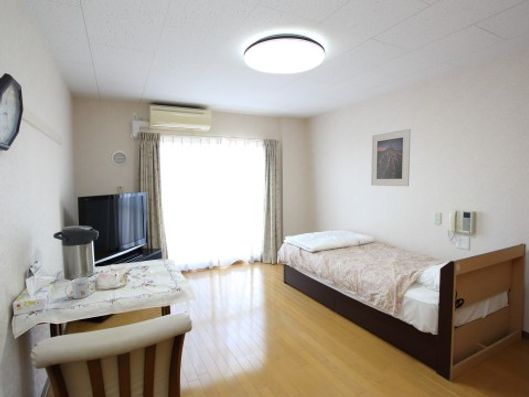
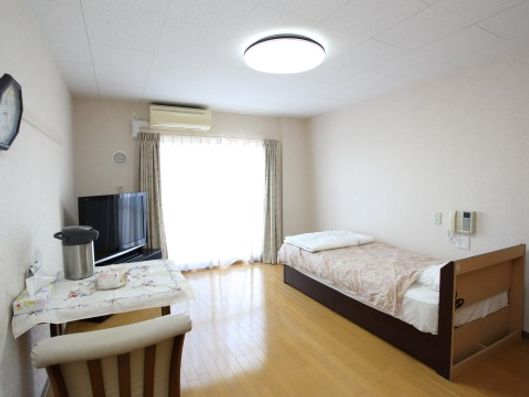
- mug [64,276,91,300]
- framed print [370,128,412,187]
